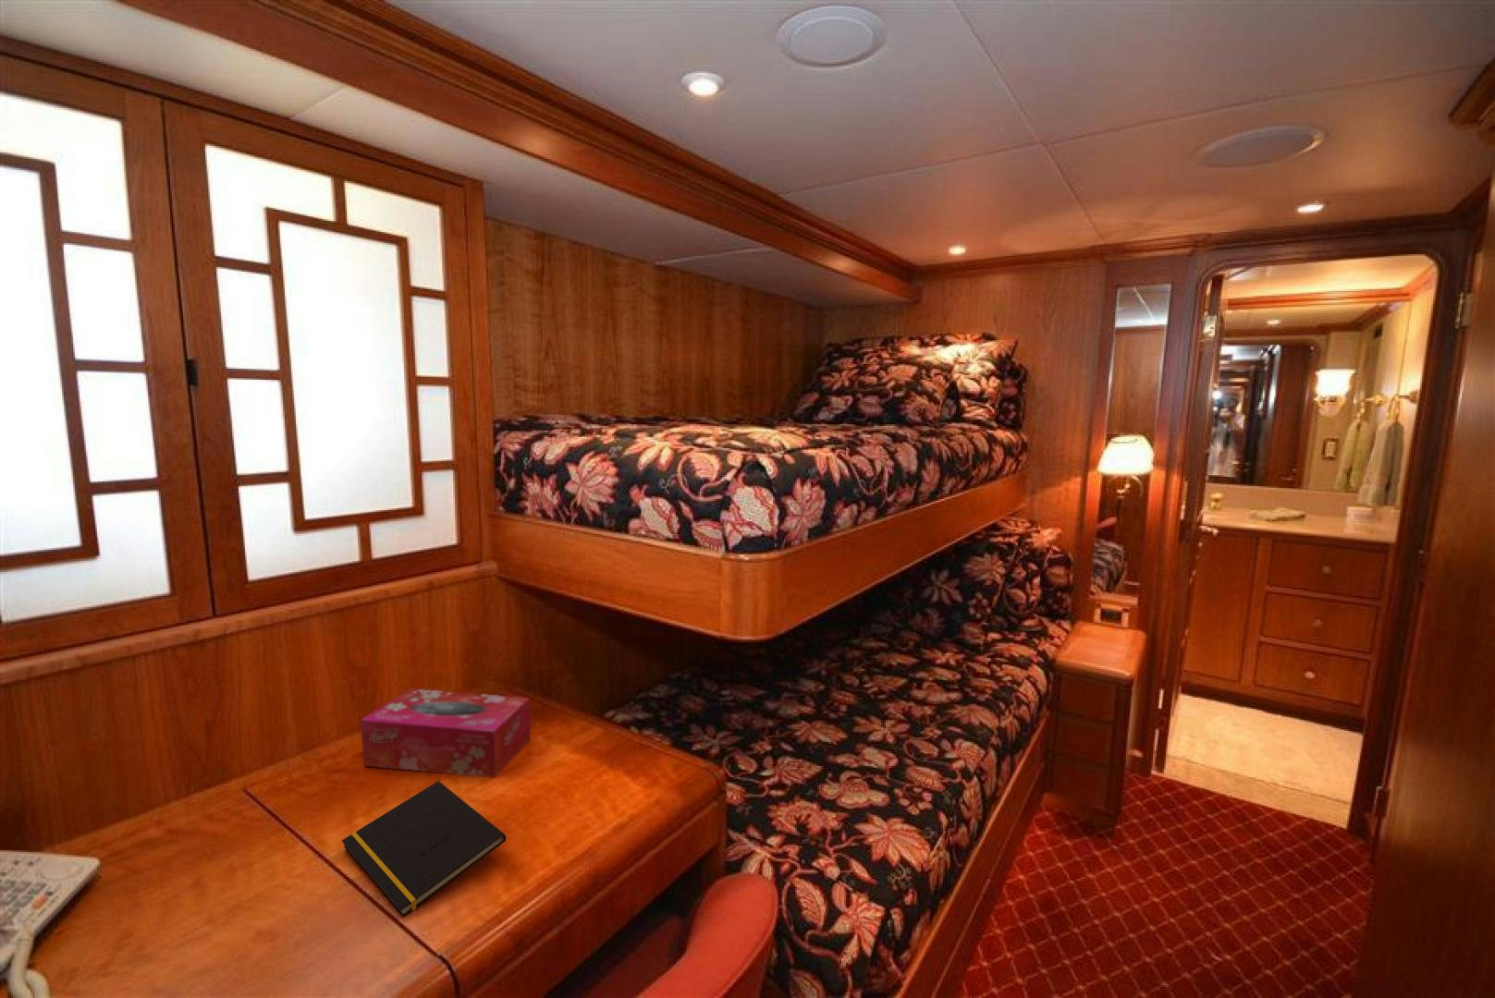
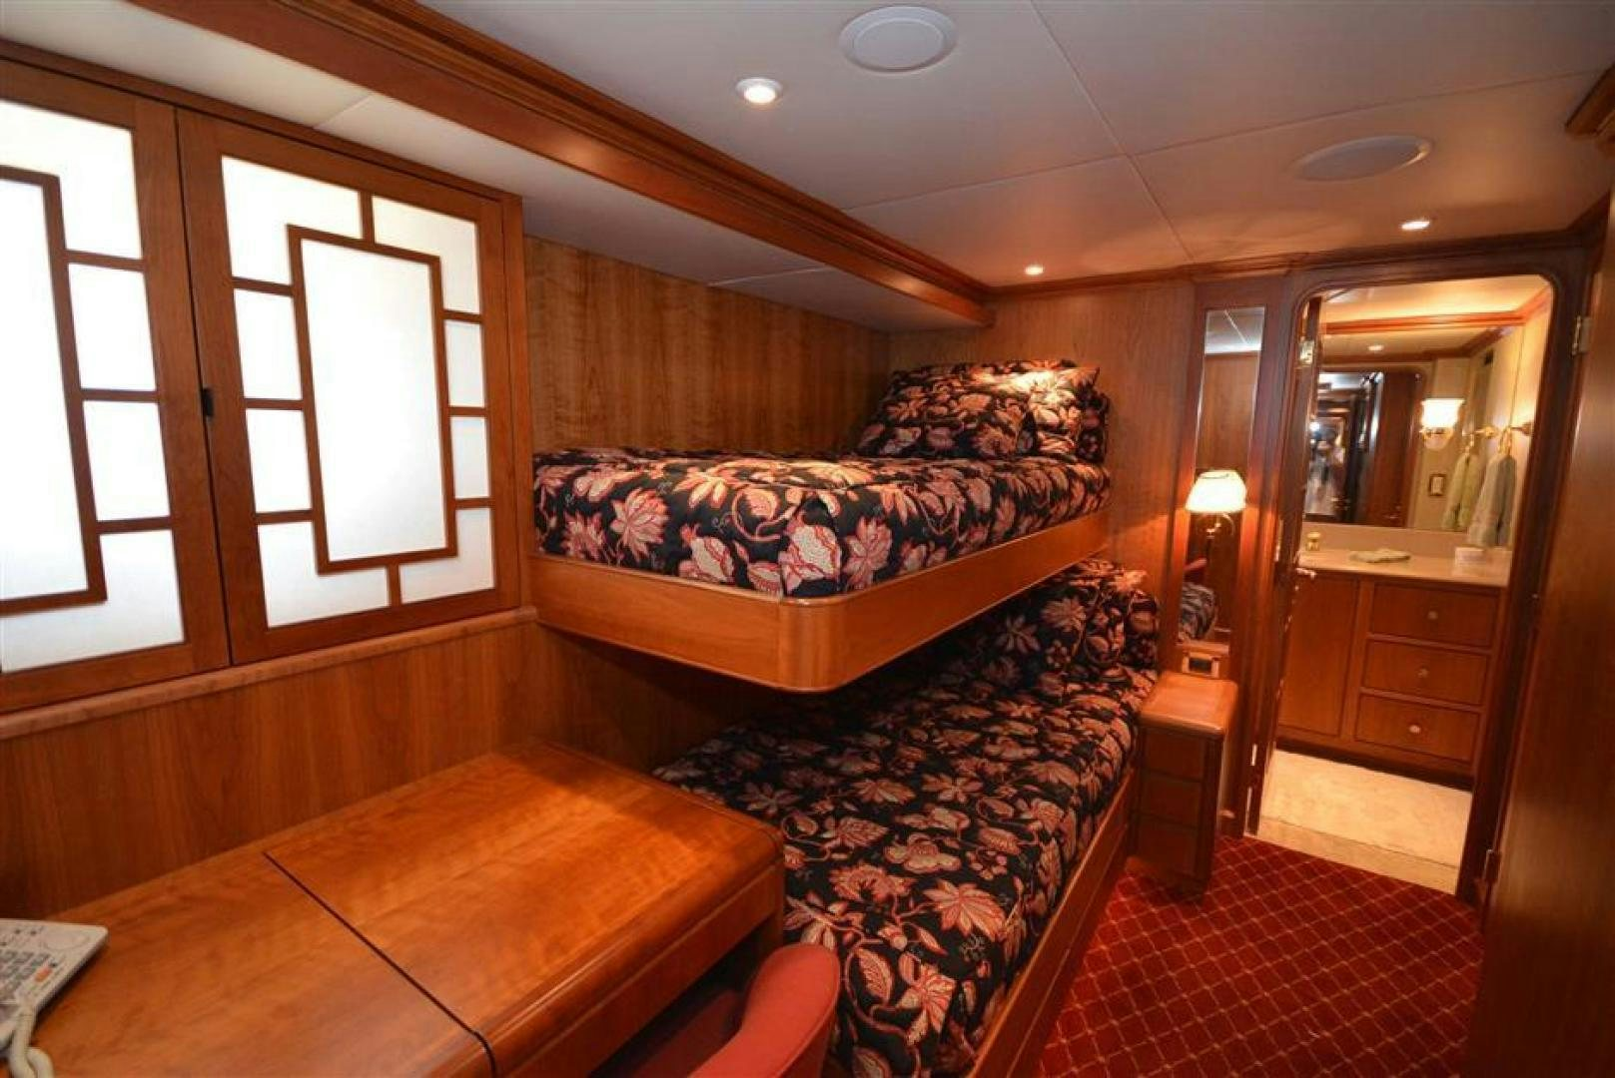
- notepad [341,780,507,918]
- tissue box [360,687,531,779]
